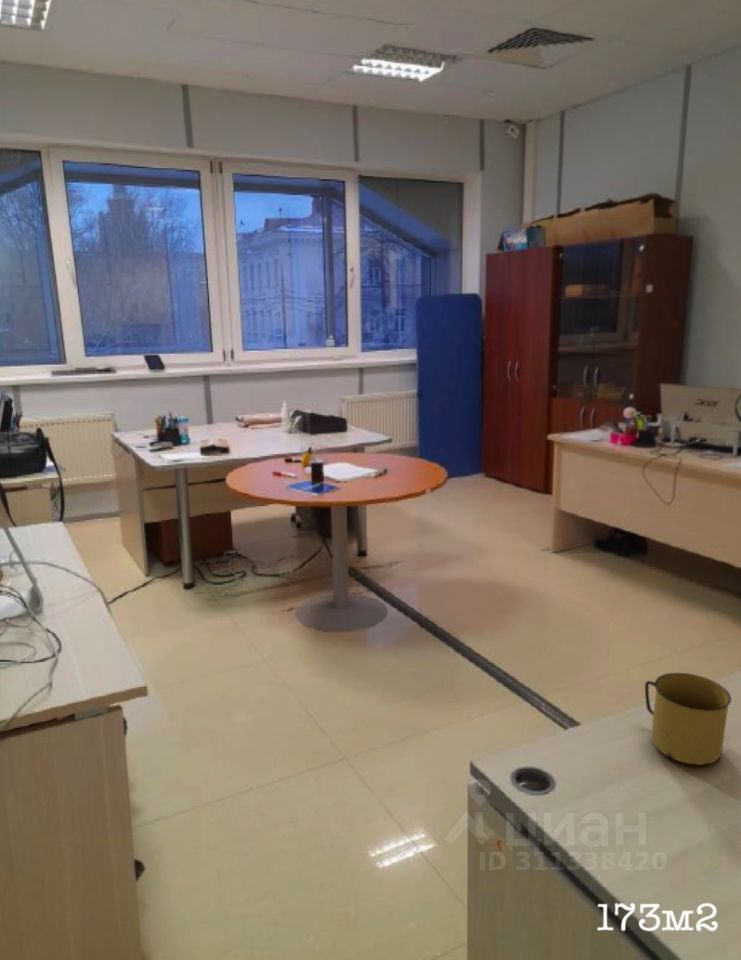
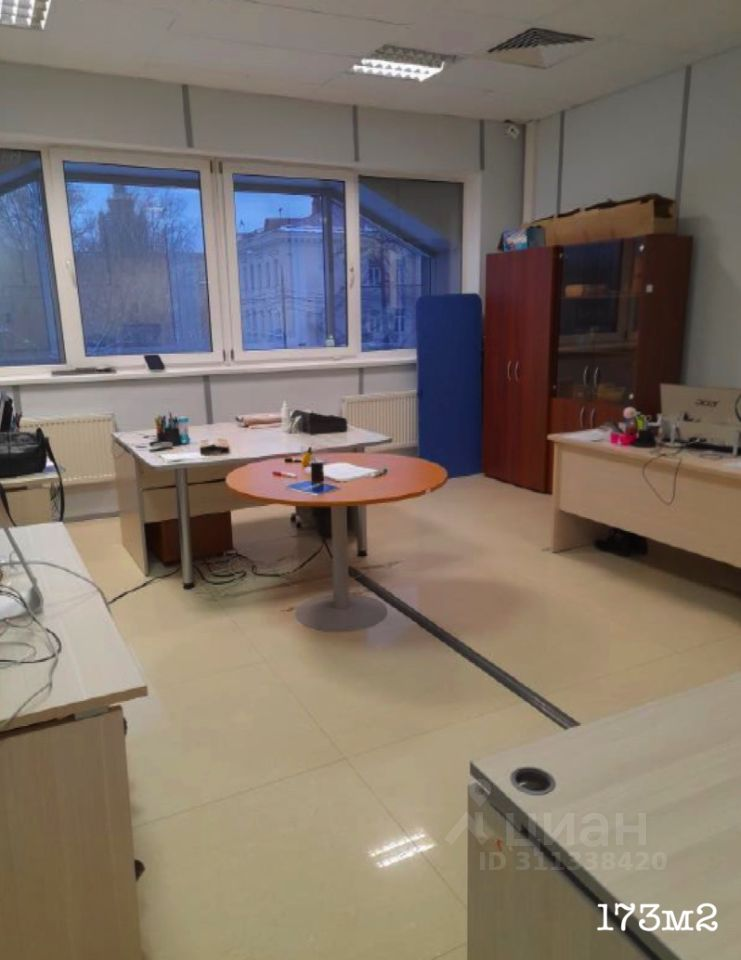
- mug [644,672,732,766]
